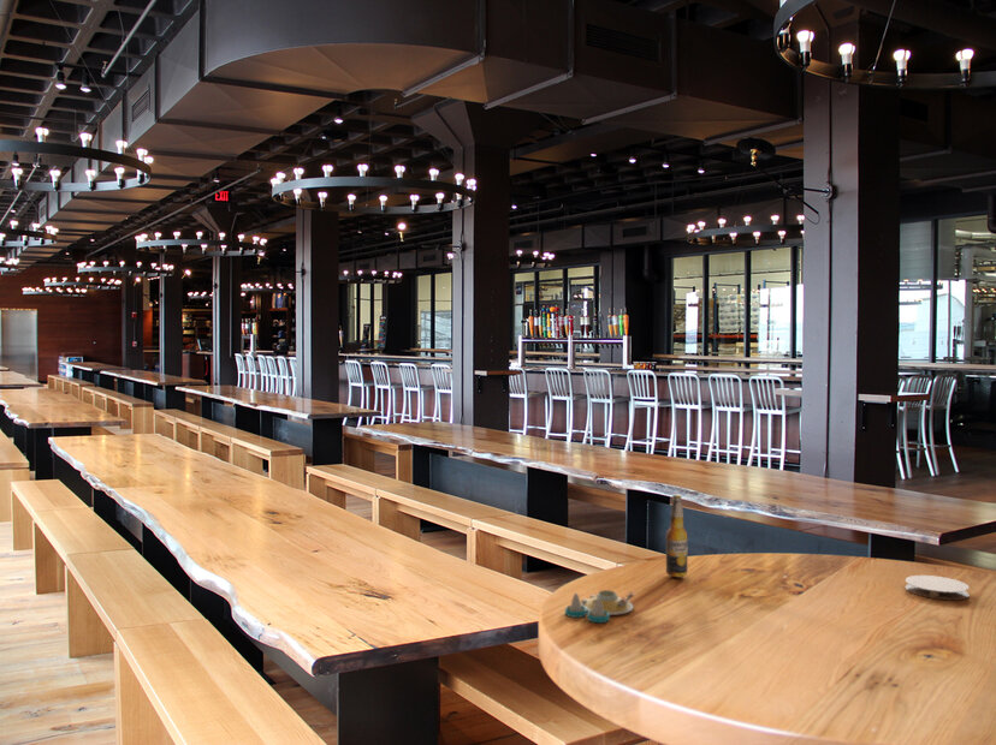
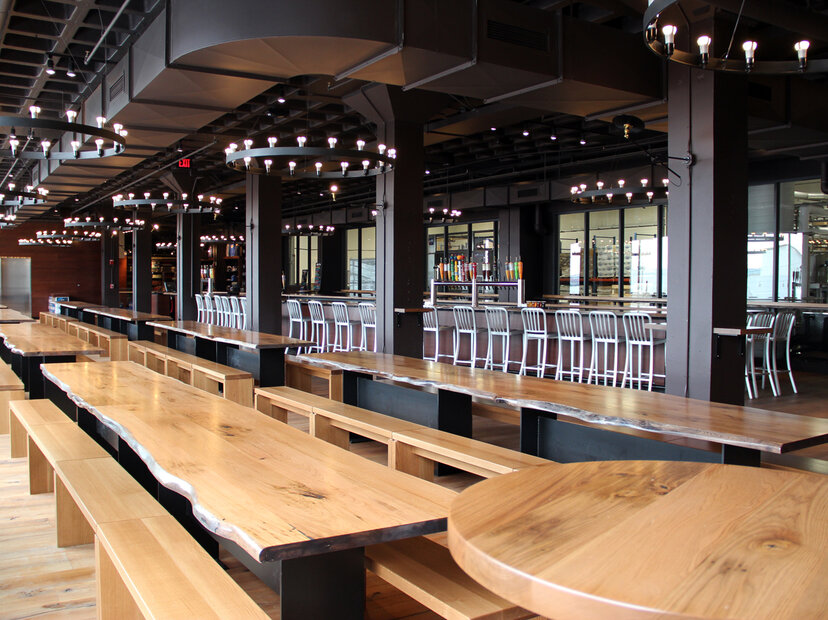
- beer bottle [665,494,689,578]
- coaster [903,574,971,601]
- salt and pepper shaker set [564,589,636,624]
